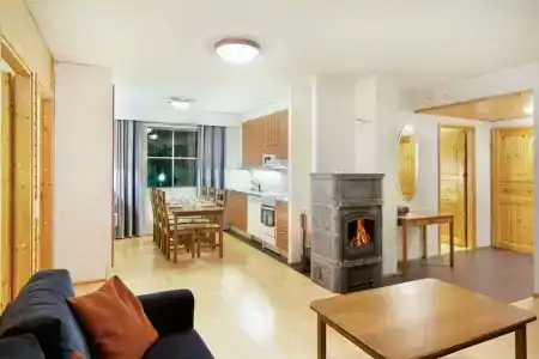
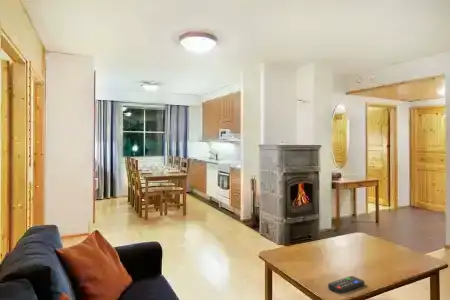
+ remote control [327,275,366,295]
